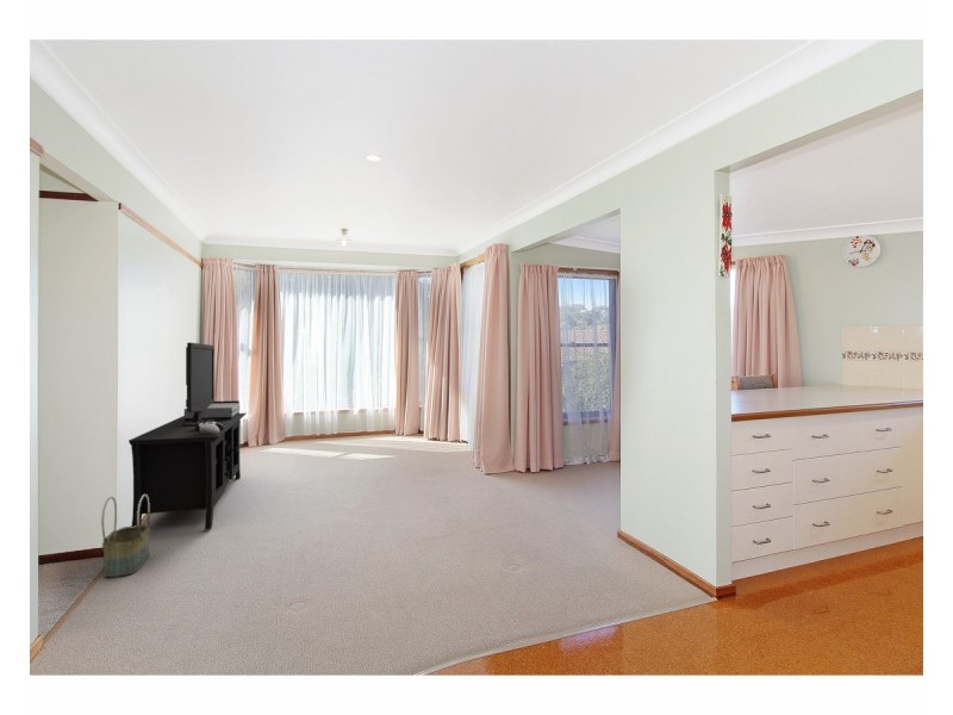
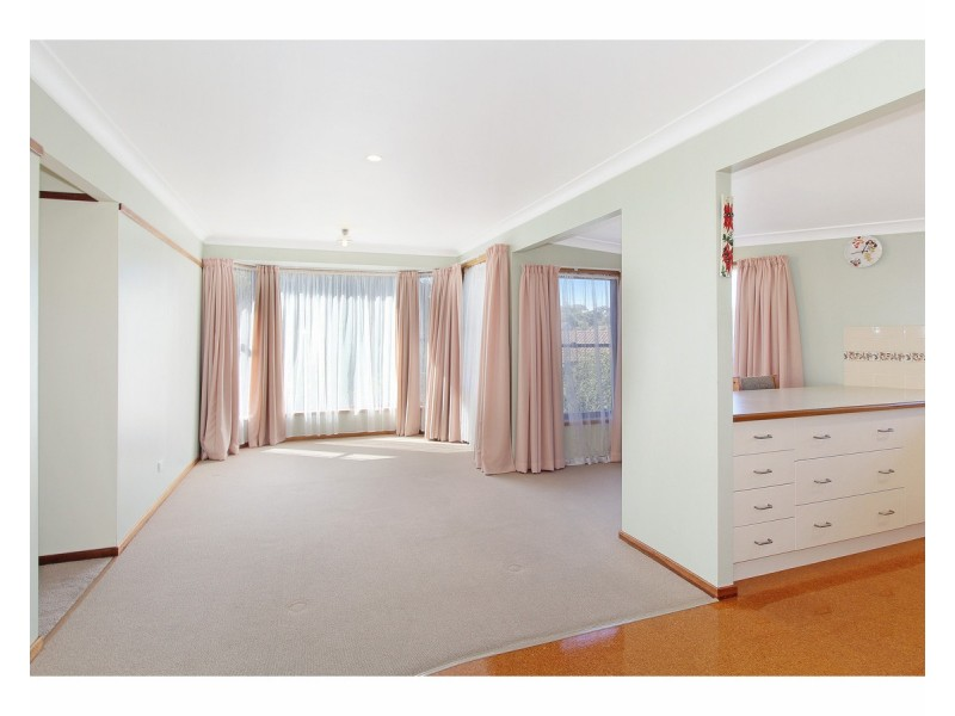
- basket [100,495,151,578]
- media console [127,341,248,530]
